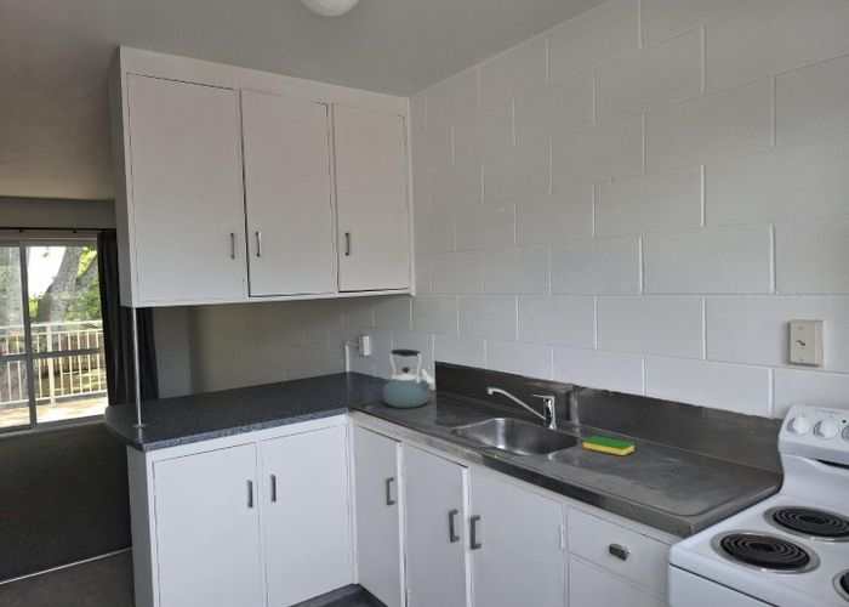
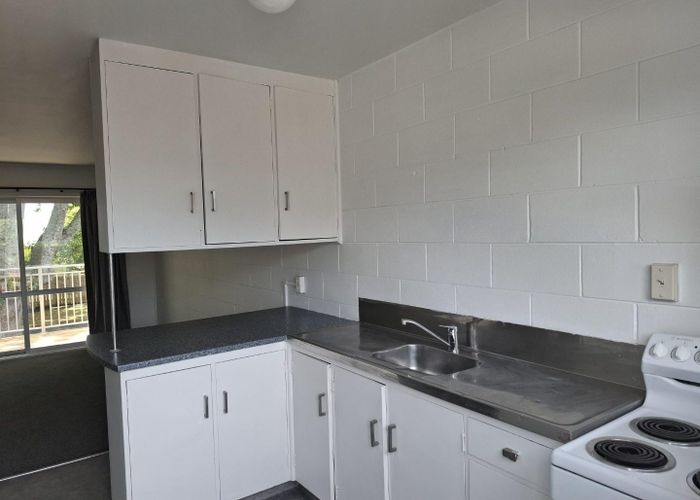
- dish sponge [582,435,636,456]
- kettle [382,348,435,409]
